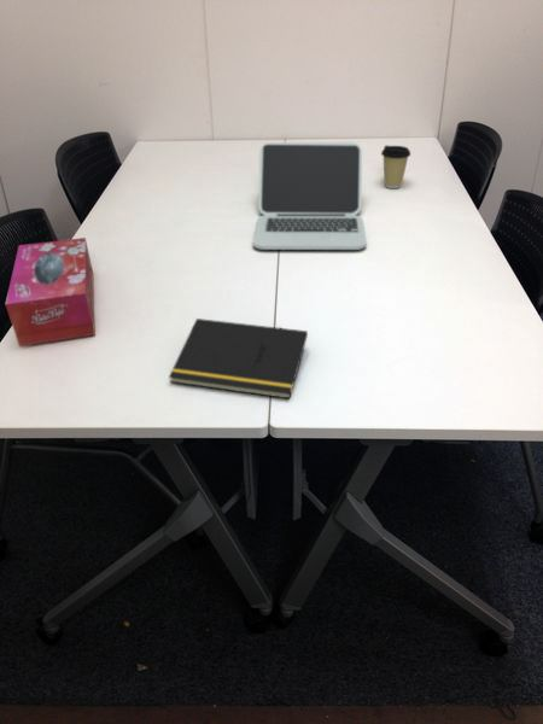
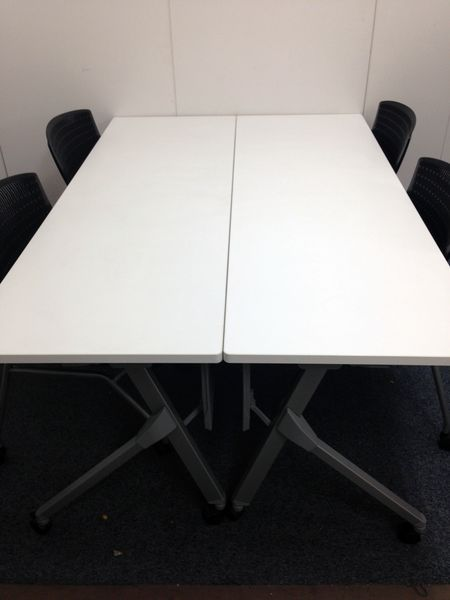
- laptop [252,141,368,251]
- tissue box [5,237,97,348]
- notepad [168,317,309,399]
- coffee cup [380,145,411,189]
